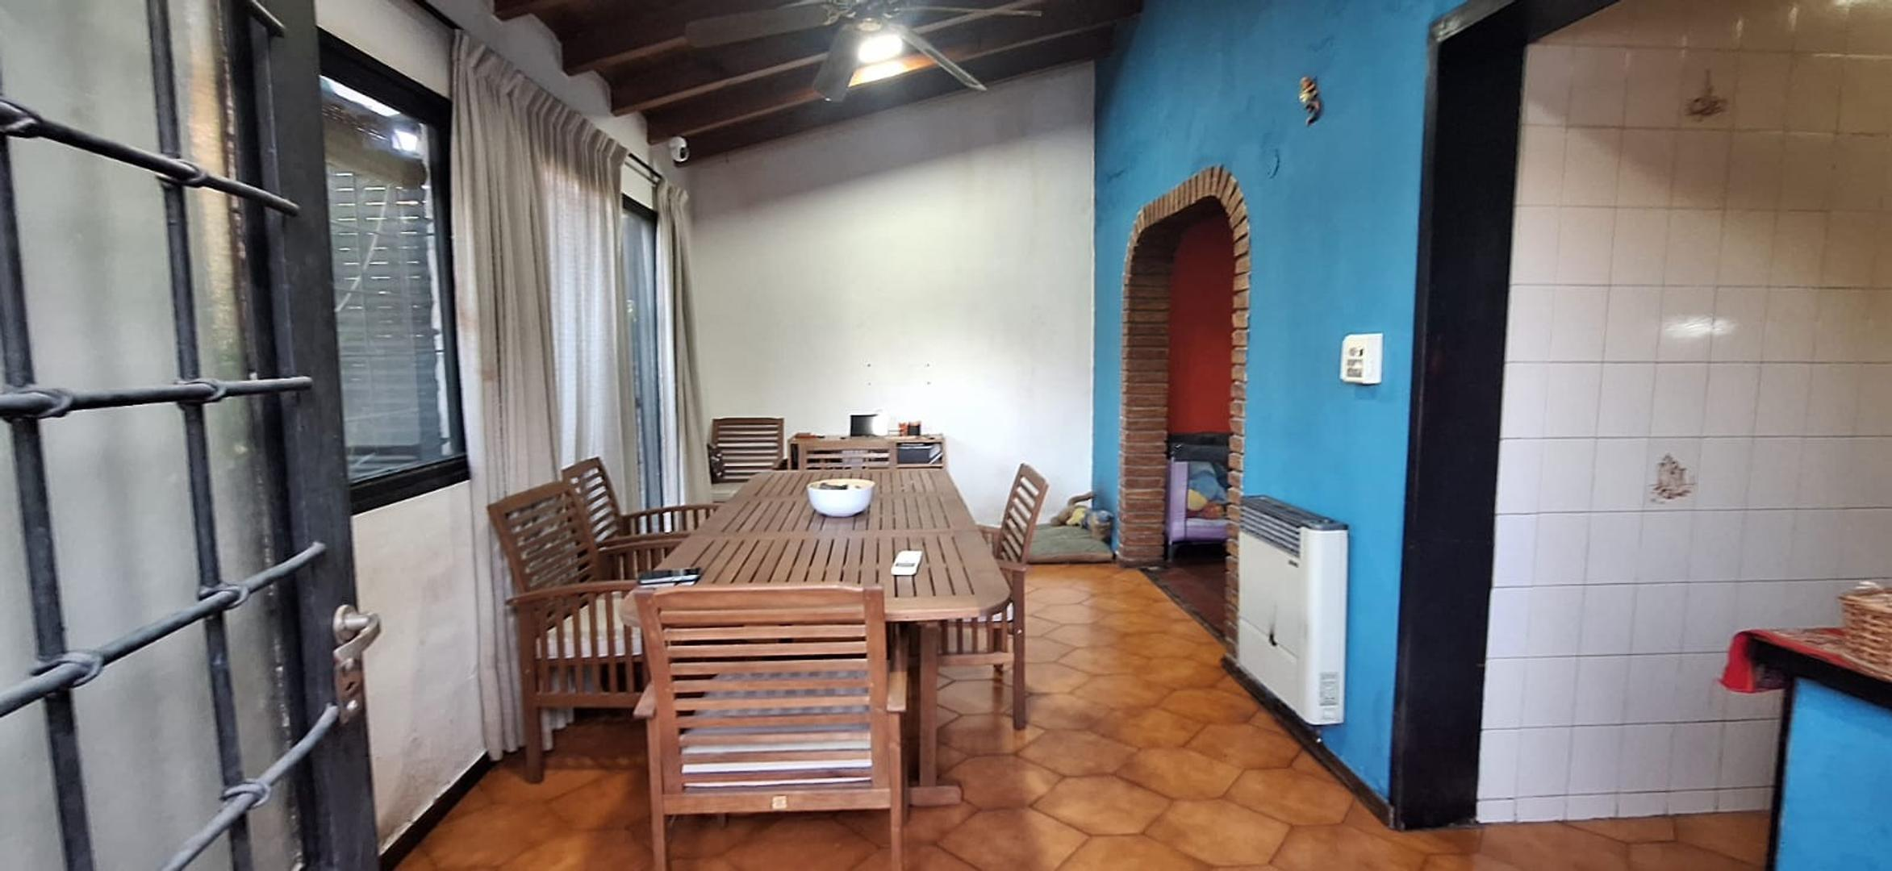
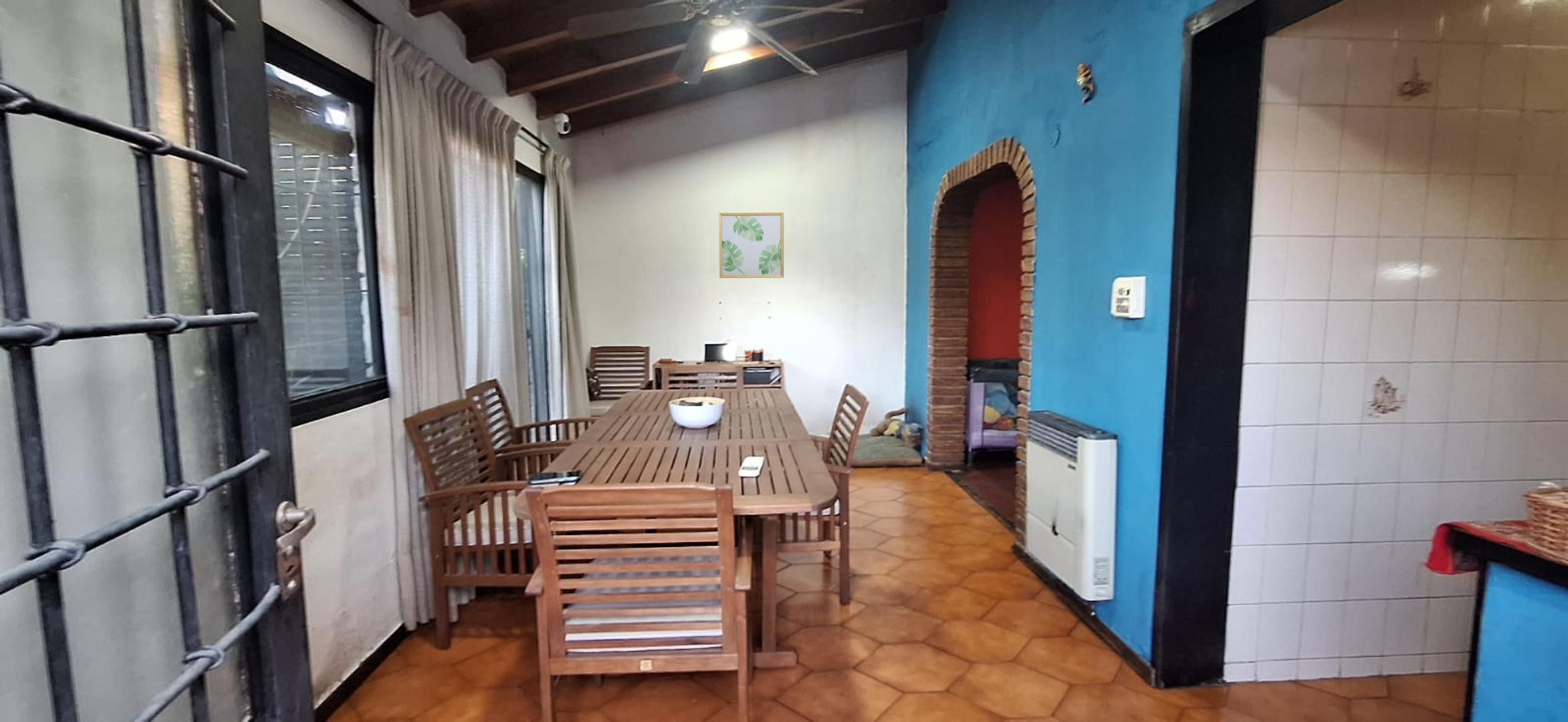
+ wall art [718,212,784,279]
